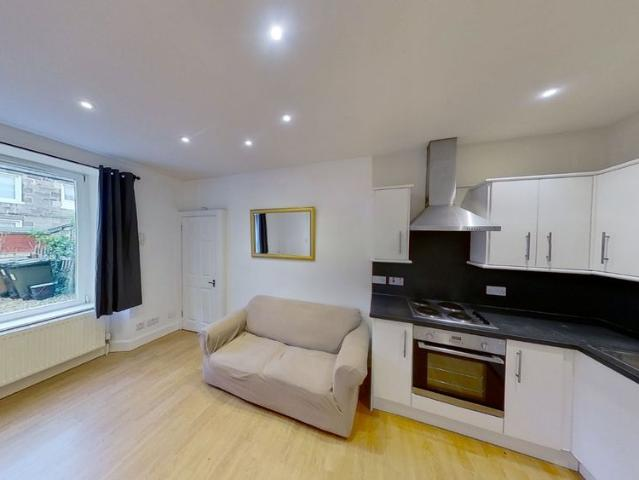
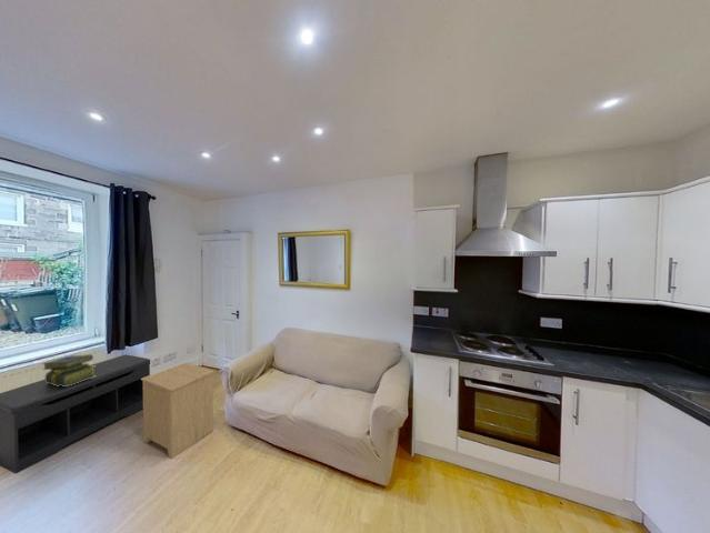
+ side table [141,362,216,460]
+ bench [0,354,151,475]
+ stack of books [41,353,96,386]
